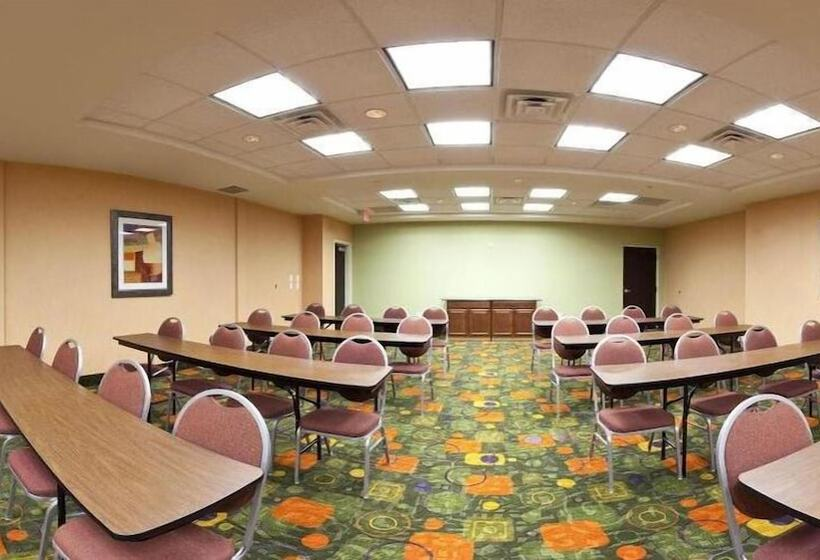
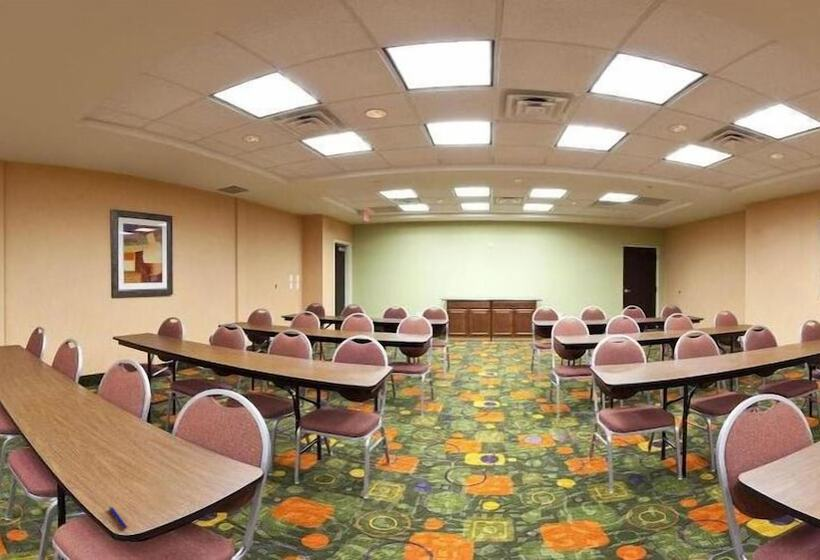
+ pen [108,505,128,530]
